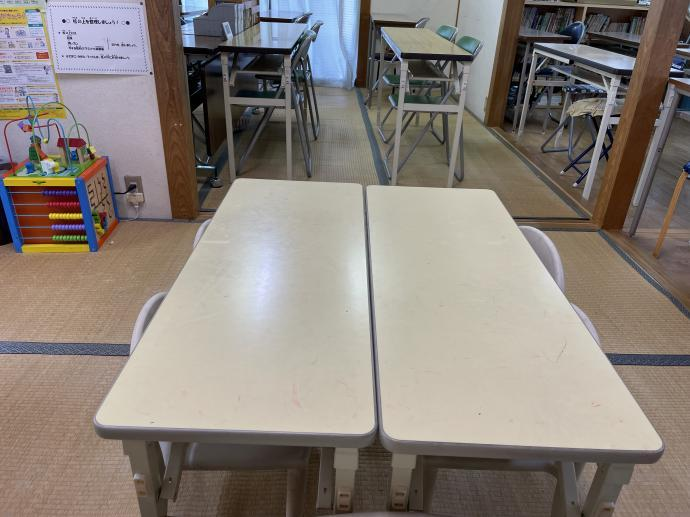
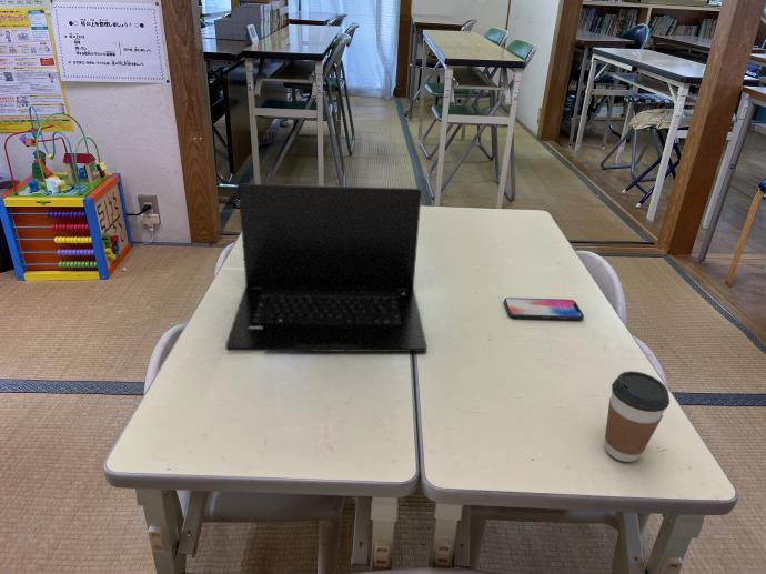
+ laptop [224,182,427,353]
+ coffee cup [604,370,671,463]
+ smartphone [503,296,585,321]
